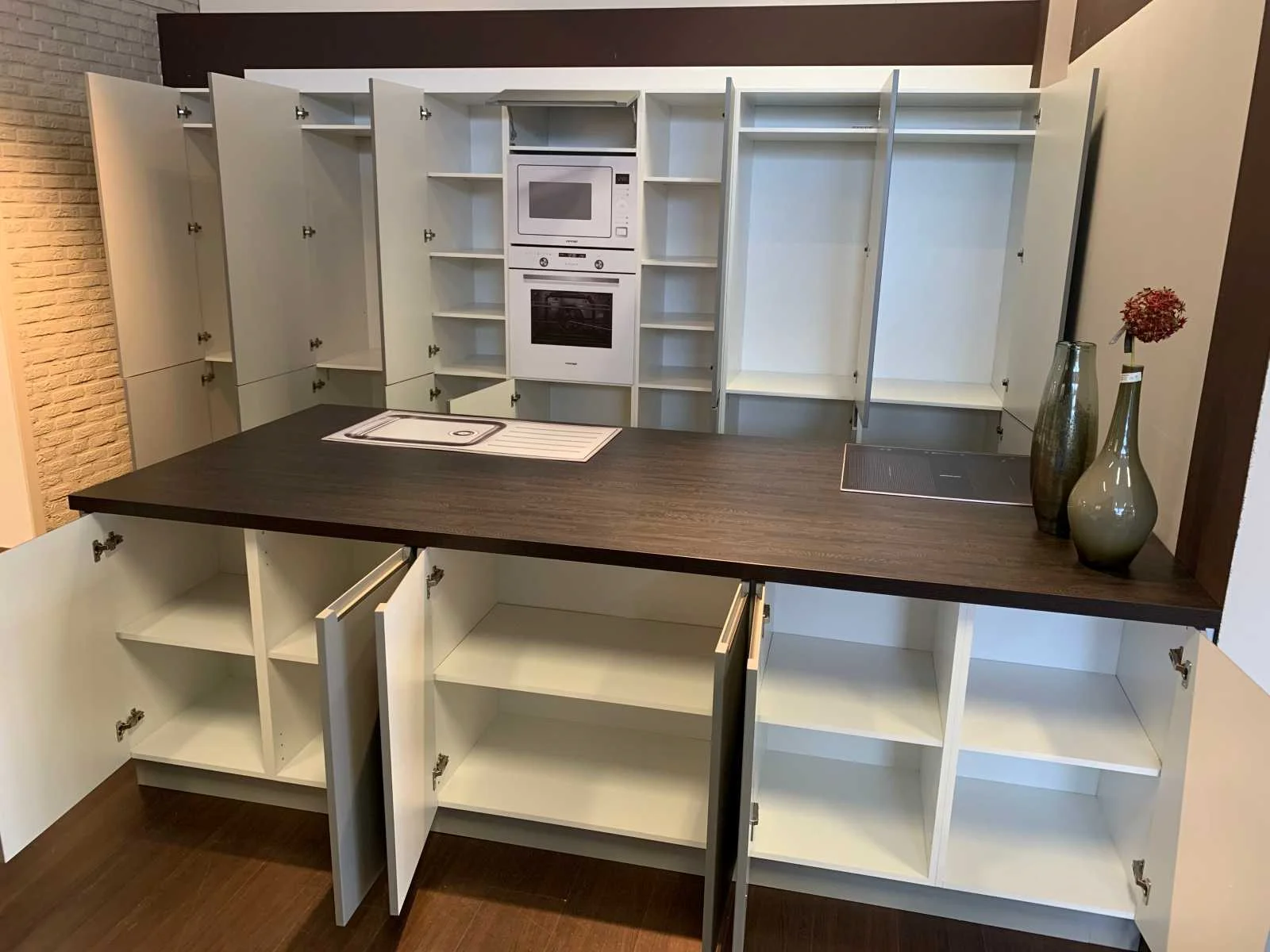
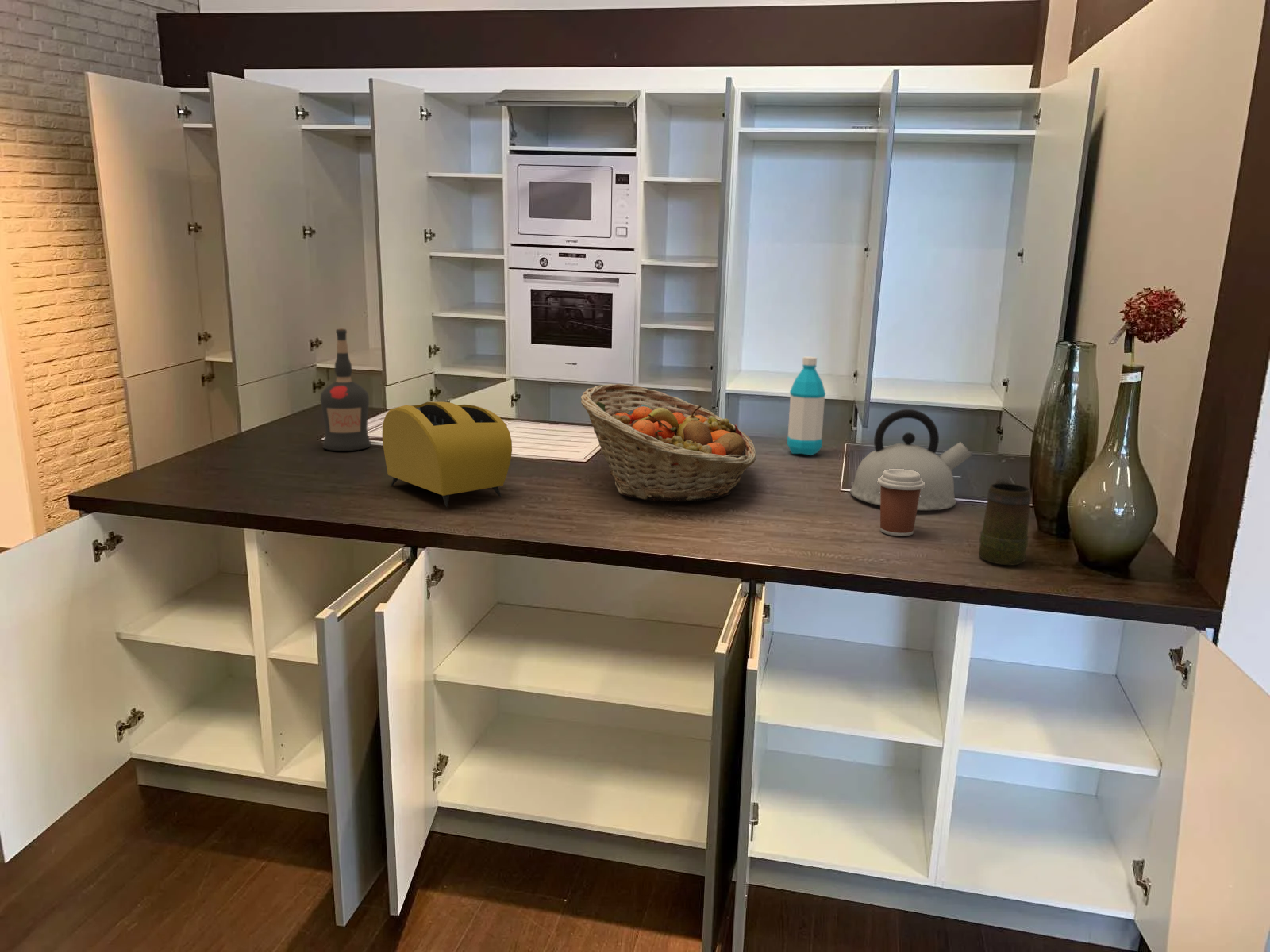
+ water bottle [786,355,826,456]
+ mug [978,477,1032,566]
+ kettle [849,409,972,511]
+ toaster [382,401,513,508]
+ coffee cup [877,469,925,537]
+ fruit basket [580,383,756,502]
+ liquor bottle [320,328,372,451]
